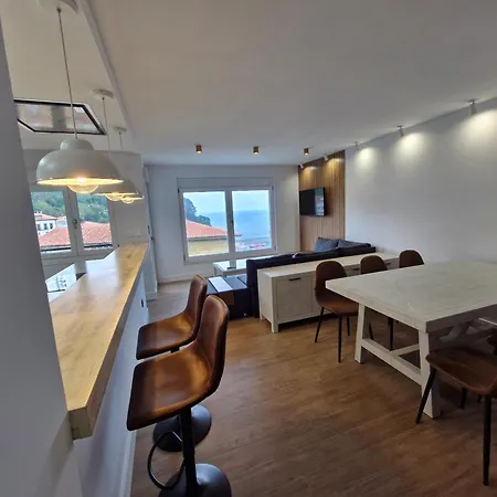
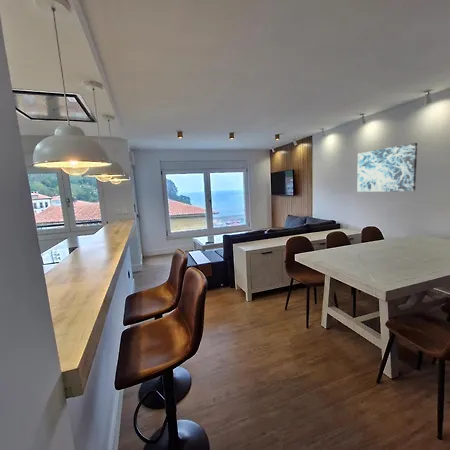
+ wall art [356,142,418,193]
